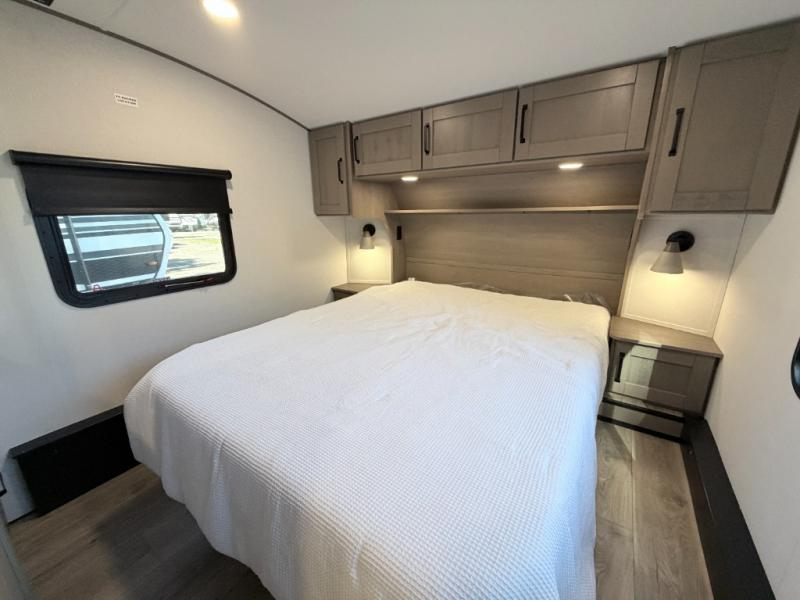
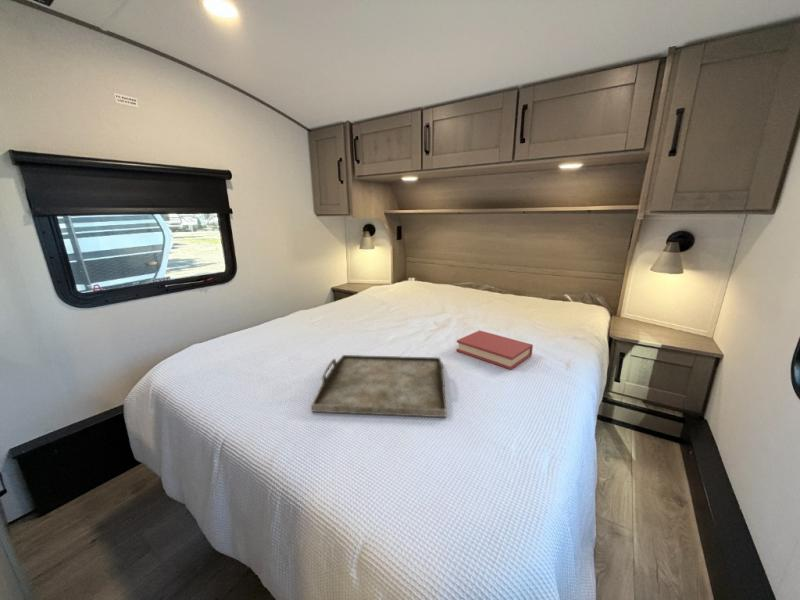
+ hardback book [455,329,534,371]
+ serving tray [310,354,448,418]
